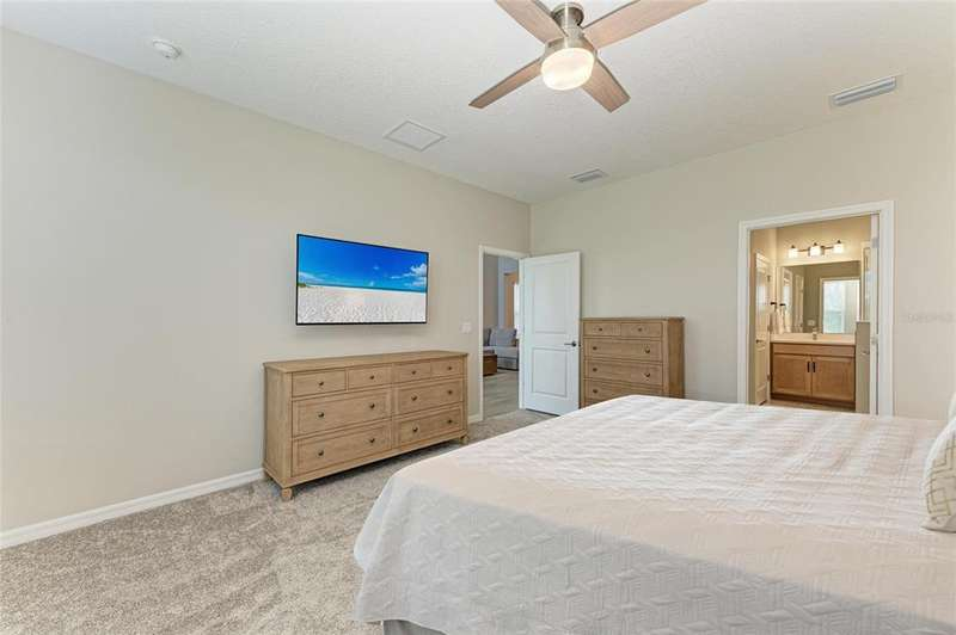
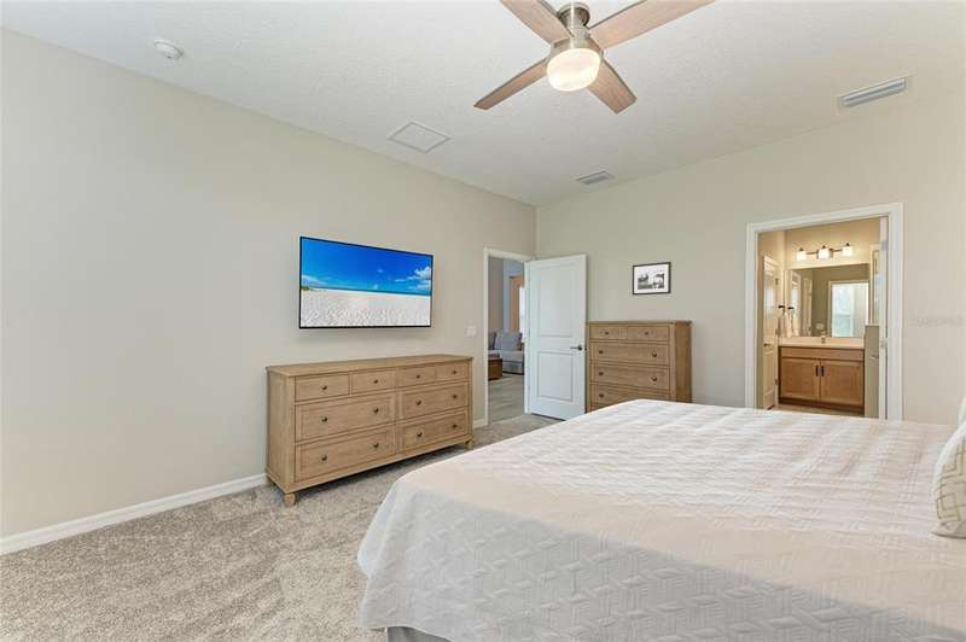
+ picture frame [632,261,673,297]
